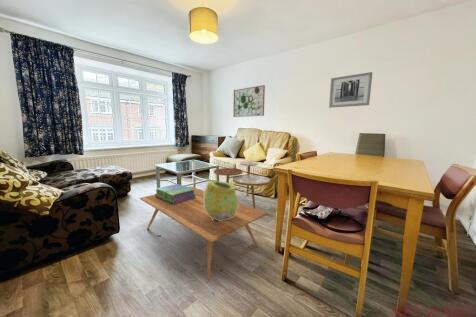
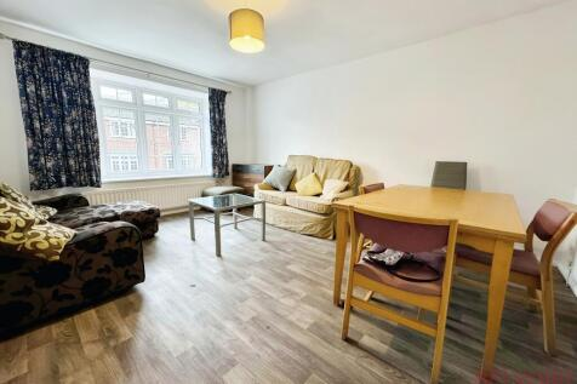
- wall art [232,84,266,118]
- wall art [328,71,373,109]
- stack of books [154,183,196,204]
- coffee table [139,186,268,280]
- decorative container [203,179,239,221]
- side table [213,161,272,209]
